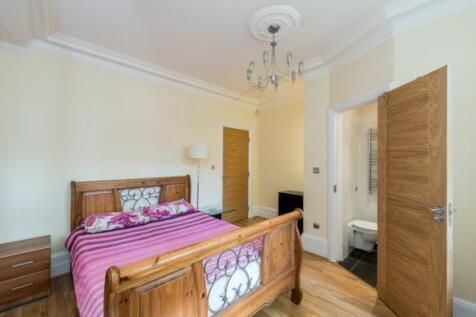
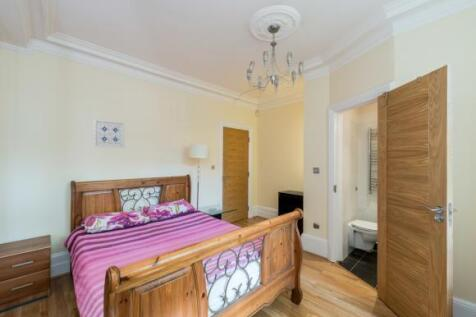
+ wall art [93,118,126,149]
